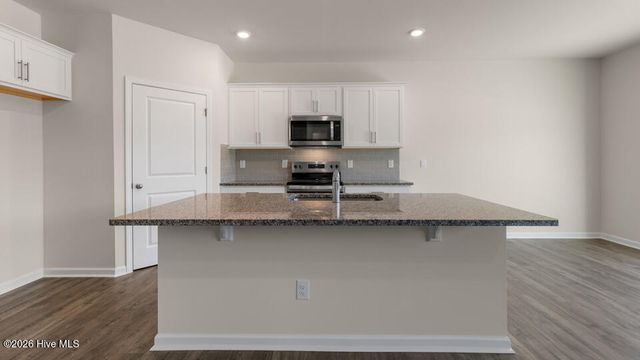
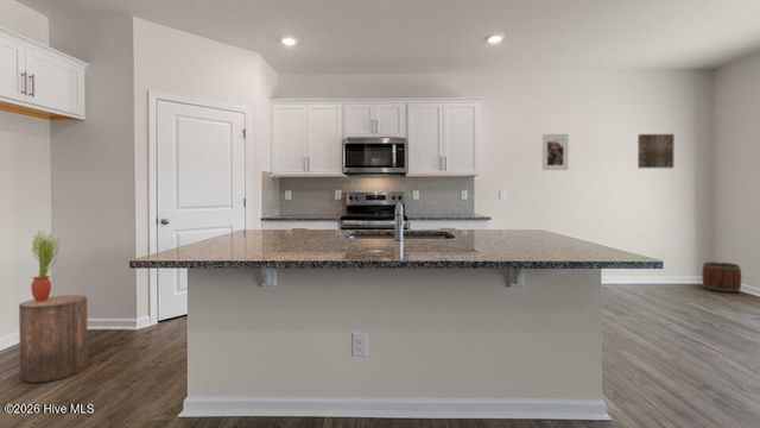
+ stool [18,294,89,384]
+ potted plant [30,229,61,302]
+ wall art [636,133,676,169]
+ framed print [542,133,569,171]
+ bucket [701,262,742,294]
